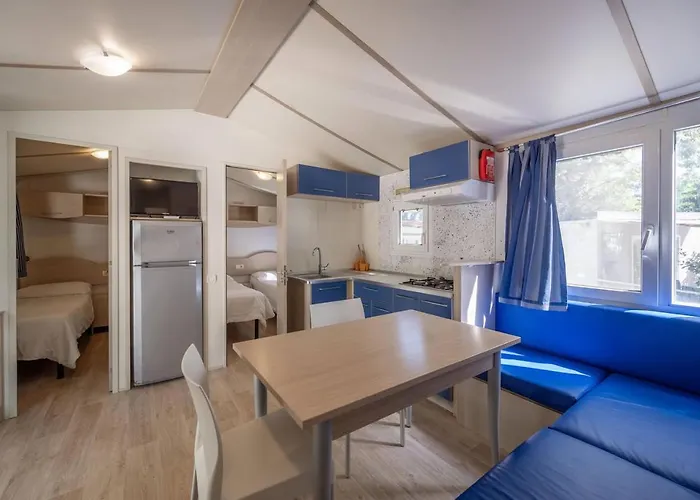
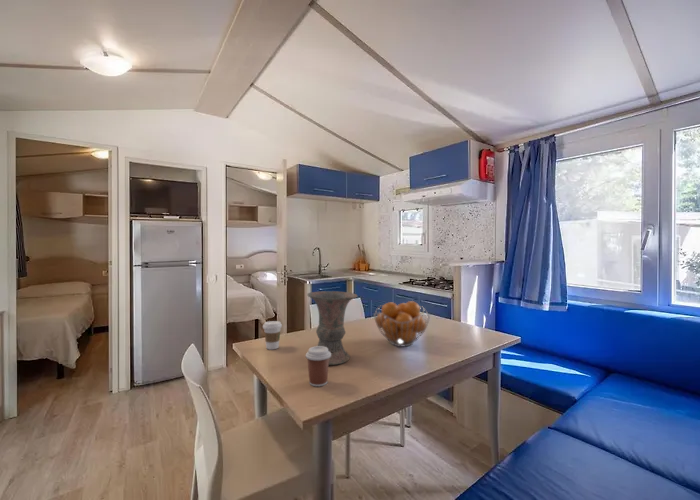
+ coffee cup [262,320,283,350]
+ coffee cup [305,345,332,387]
+ vase [306,290,358,366]
+ fruit basket [373,300,431,347]
